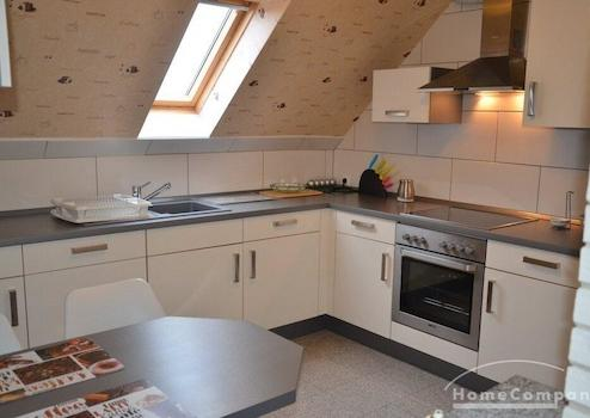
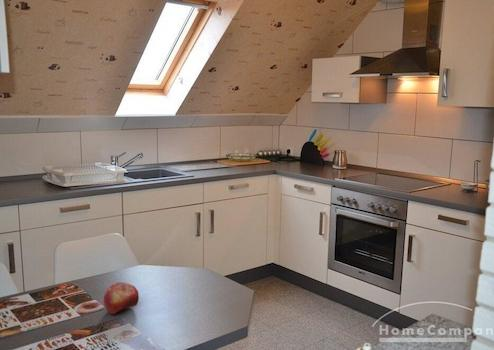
+ fruit [103,281,140,315]
